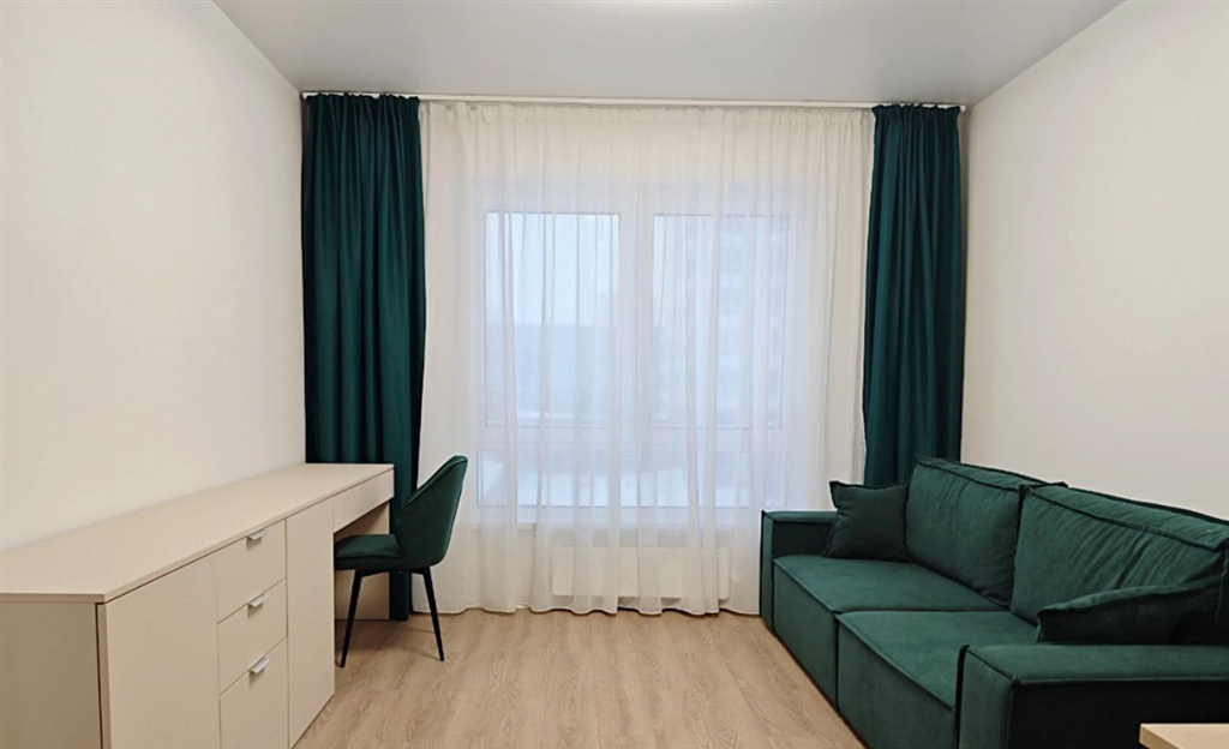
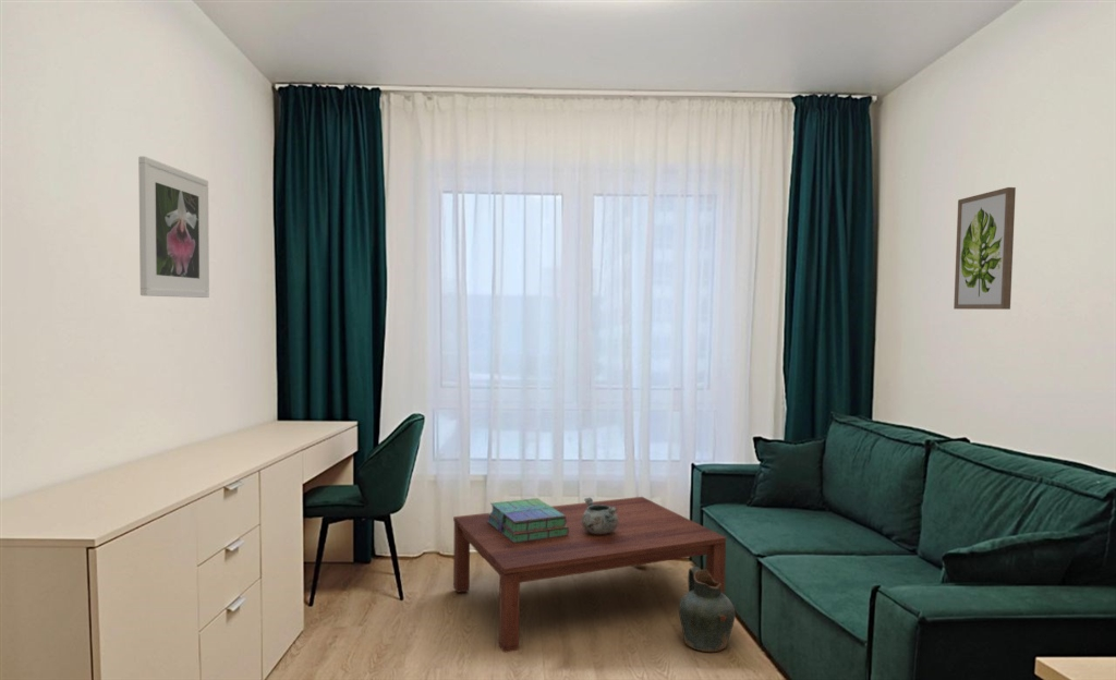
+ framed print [137,156,210,299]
+ coffee table [452,496,727,654]
+ stack of books [487,497,569,543]
+ decorative bowl [582,497,618,534]
+ ceramic jug [678,566,737,653]
+ wall art [953,186,1017,311]
